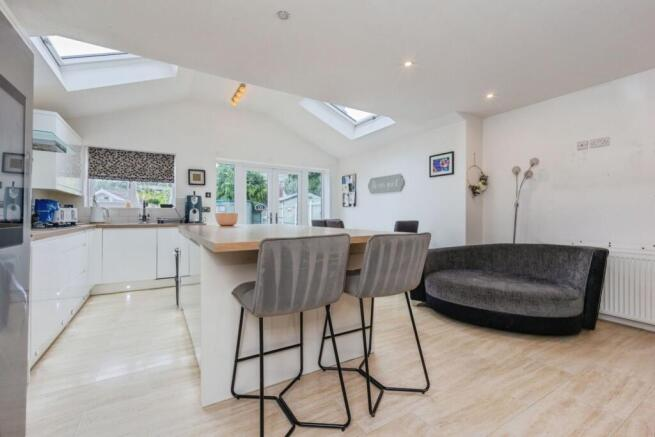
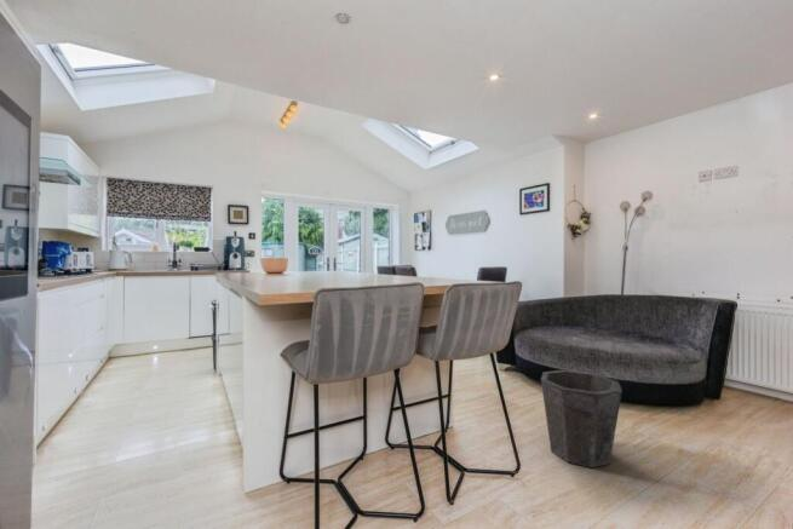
+ waste bin [540,369,624,468]
